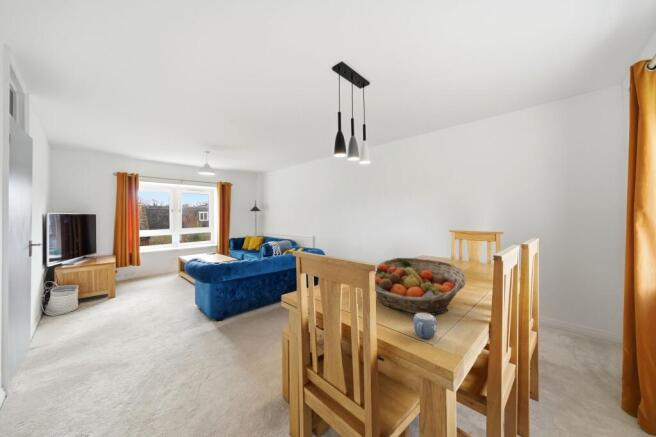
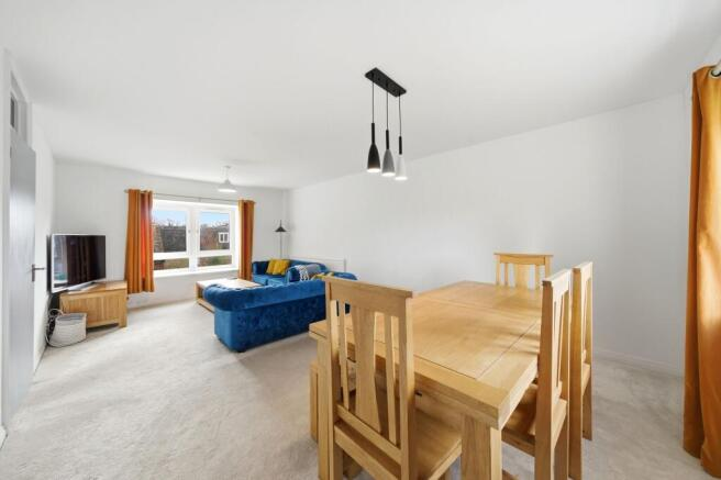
- fruit basket [374,257,467,315]
- mug [413,313,438,339]
